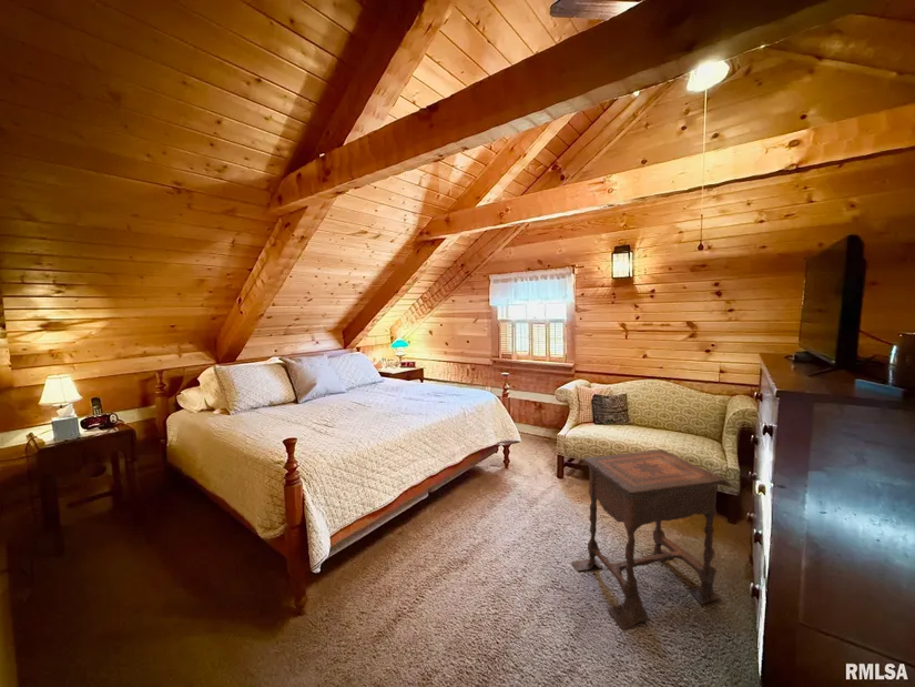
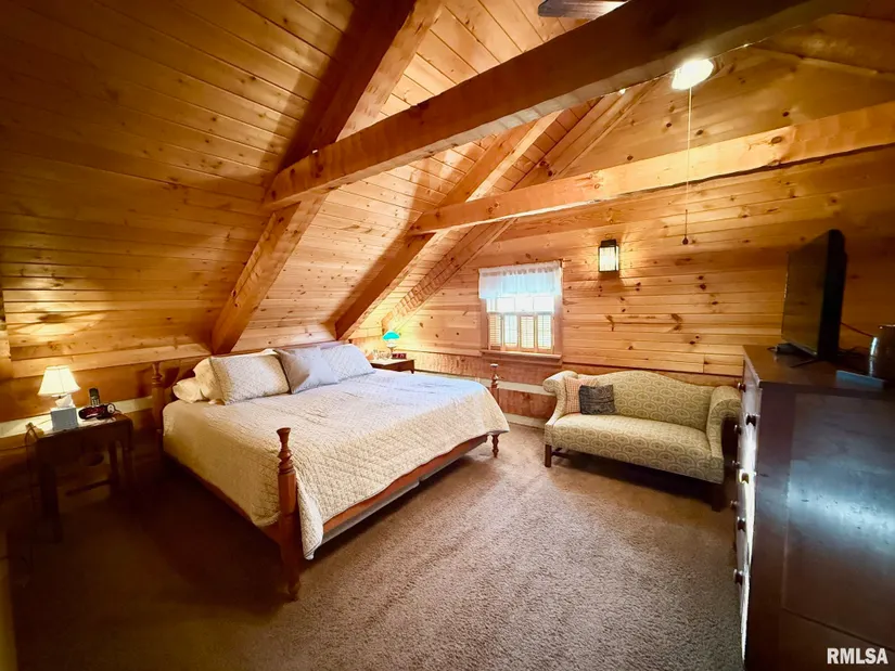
- side table [570,448,733,632]
